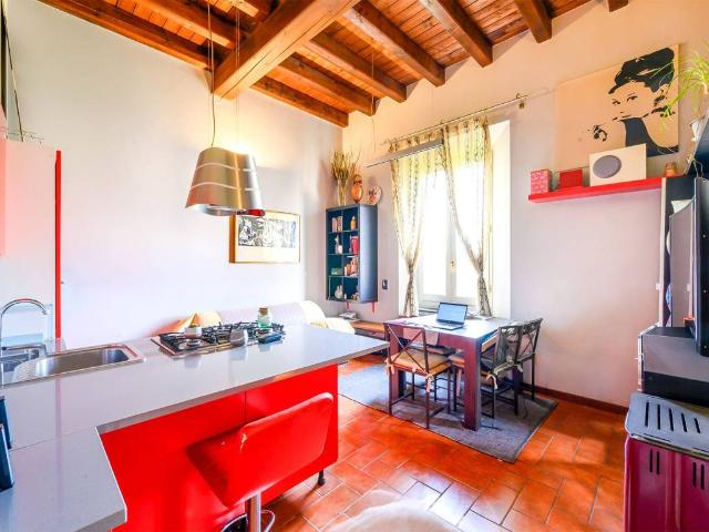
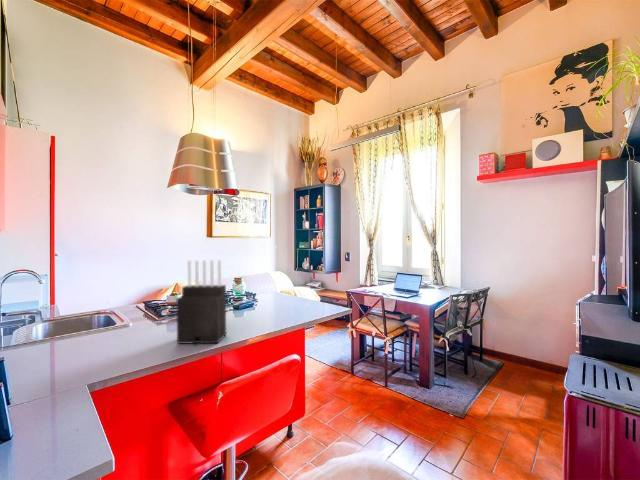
+ knife block [175,259,227,346]
